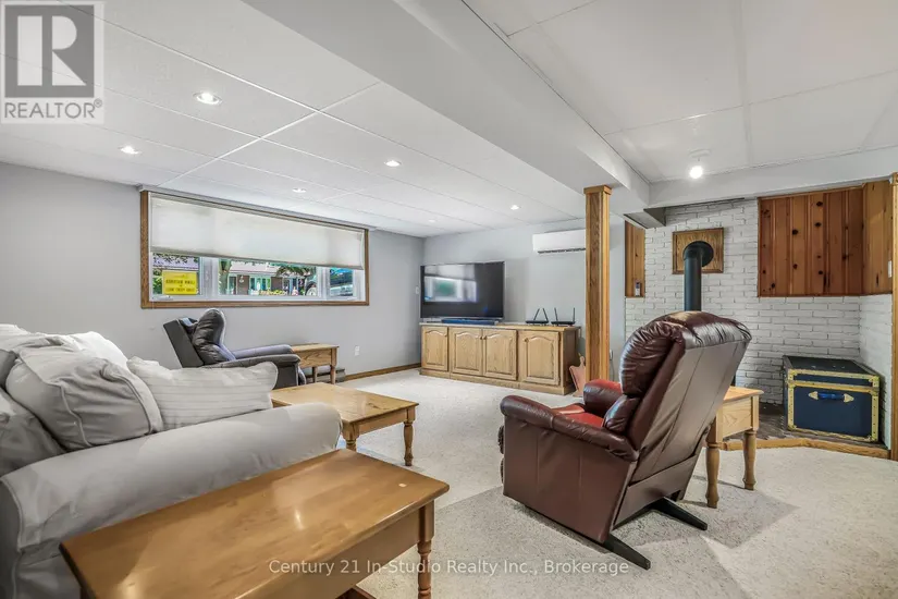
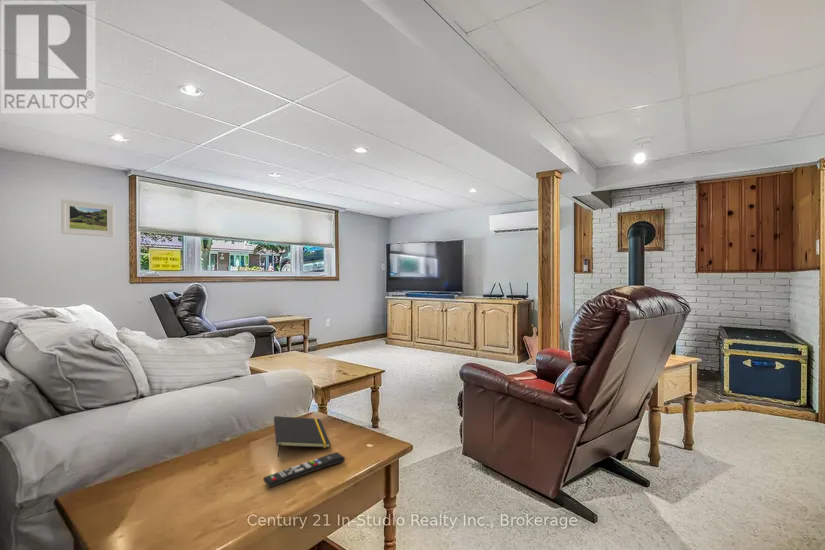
+ notepad [273,415,331,458]
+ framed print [60,198,115,238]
+ remote control [262,451,346,488]
